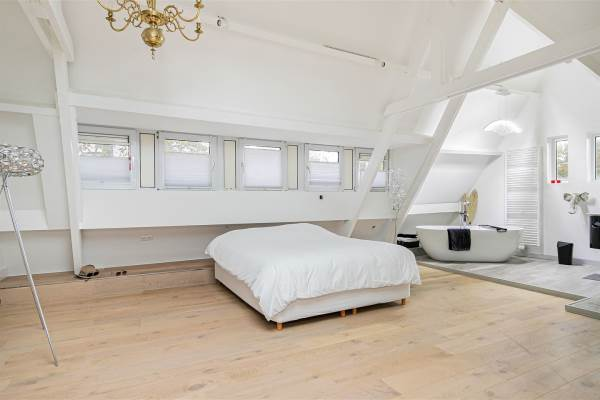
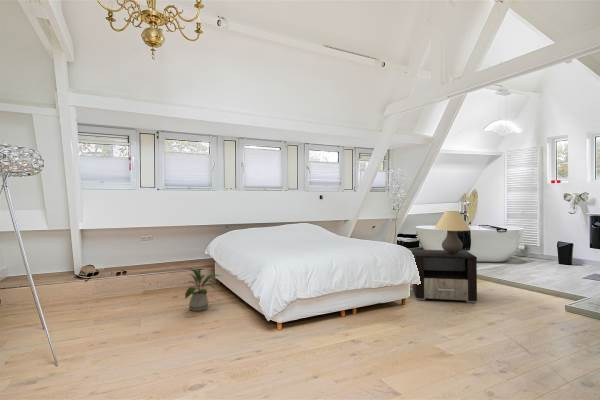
+ house plant [181,267,222,312]
+ nightstand [411,249,478,304]
+ table lamp [433,210,472,253]
